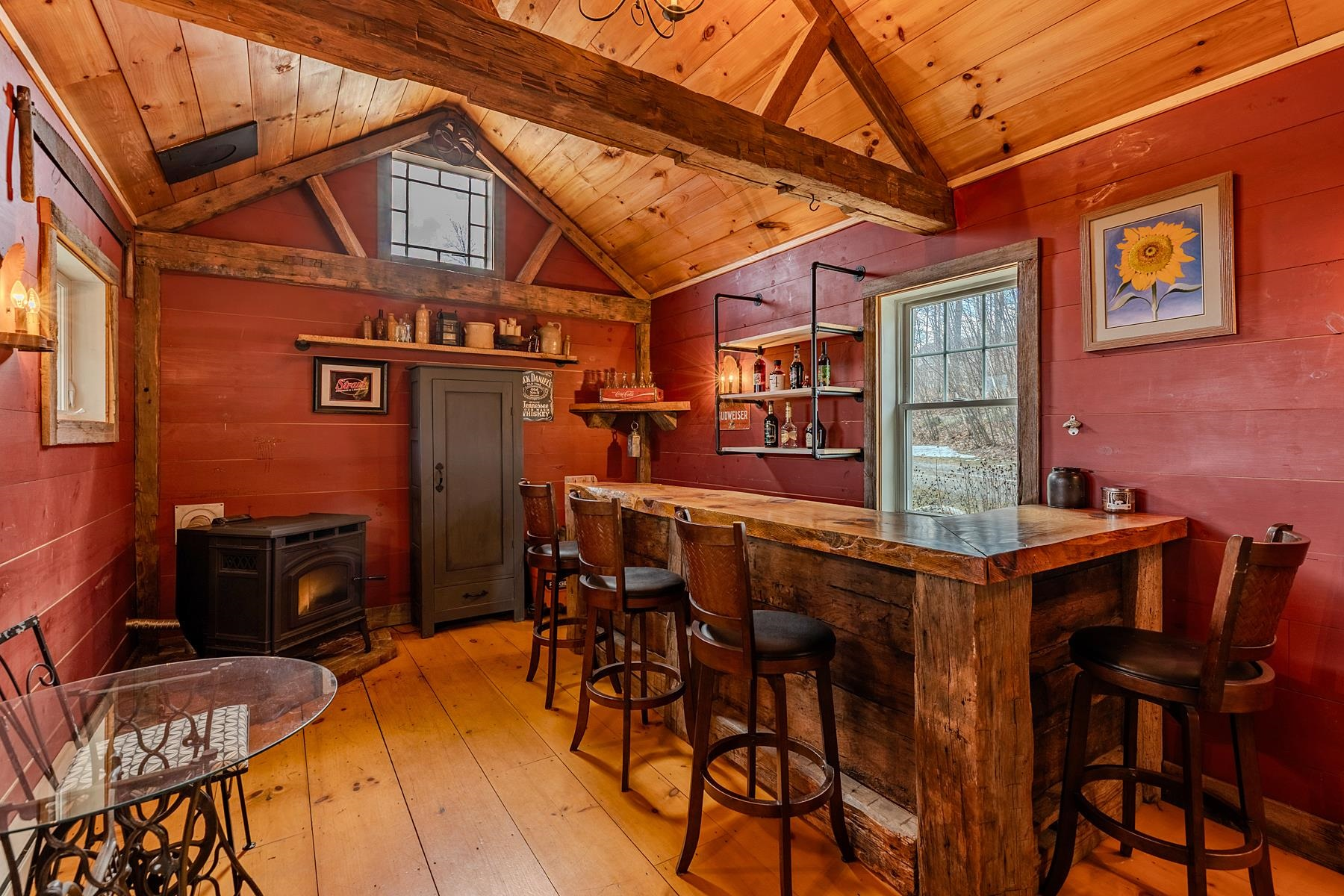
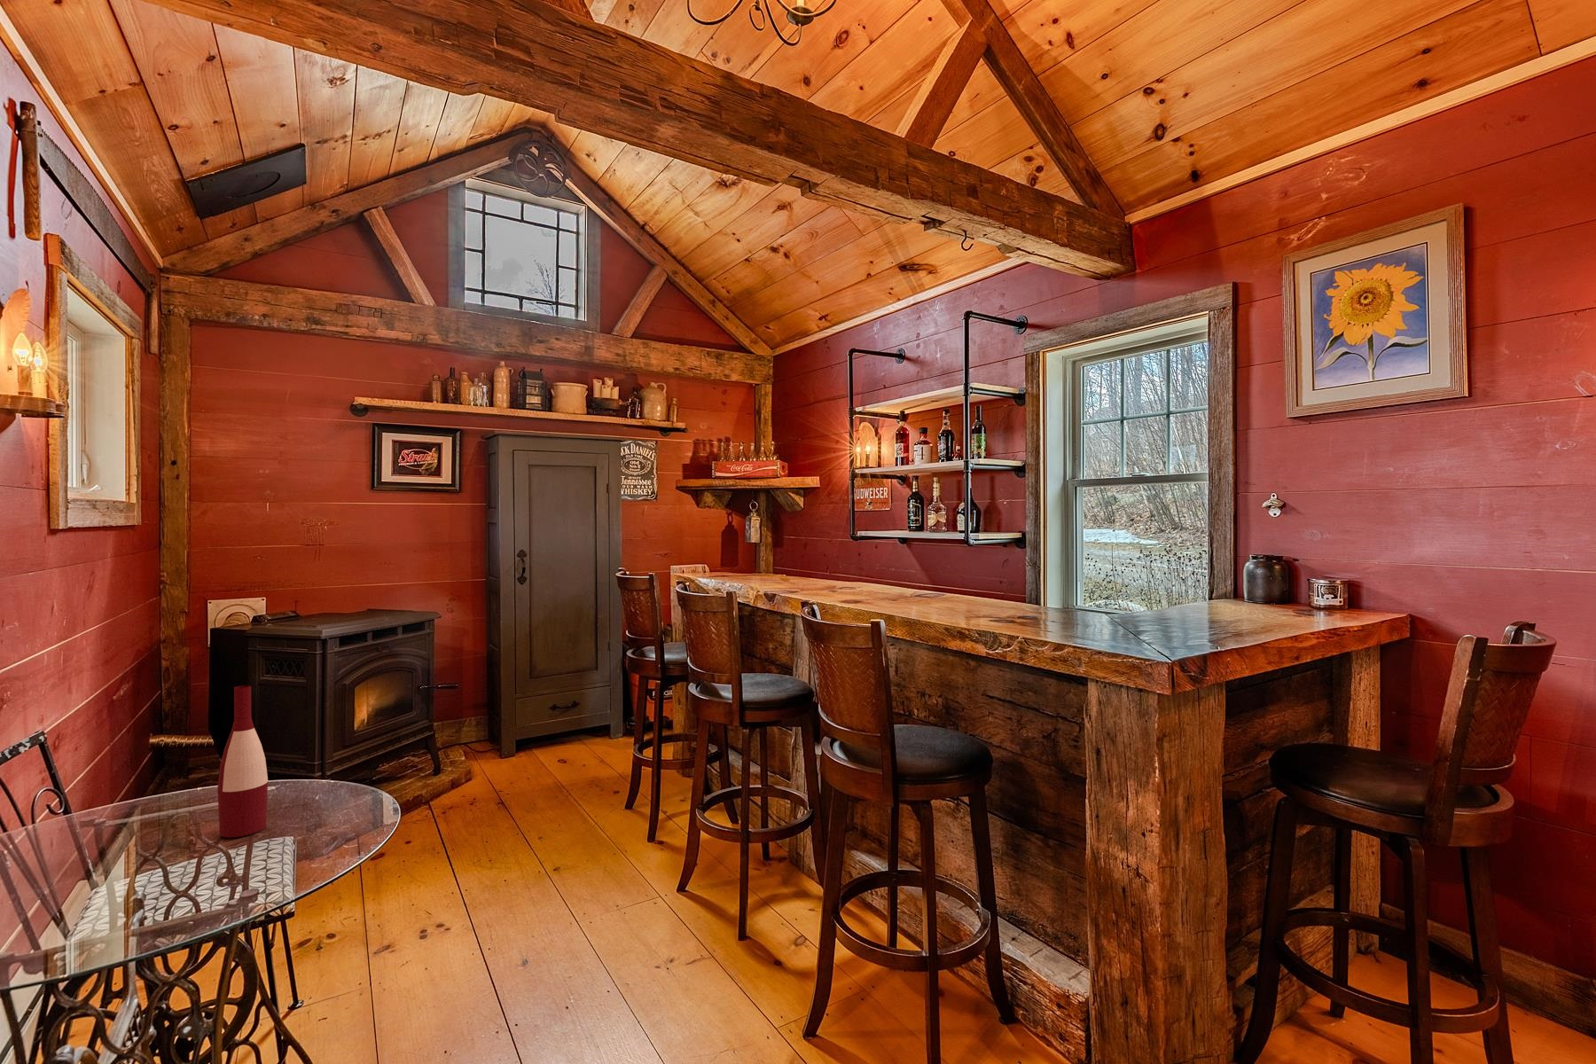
+ alcohol [216,684,268,838]
